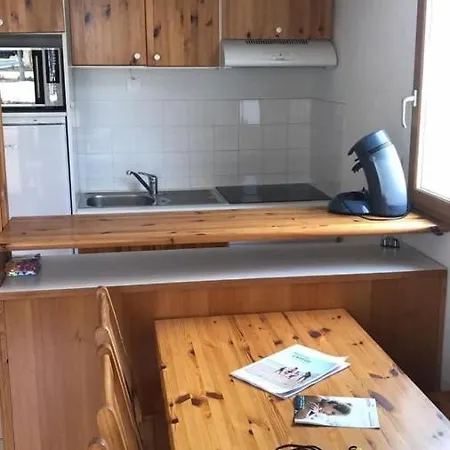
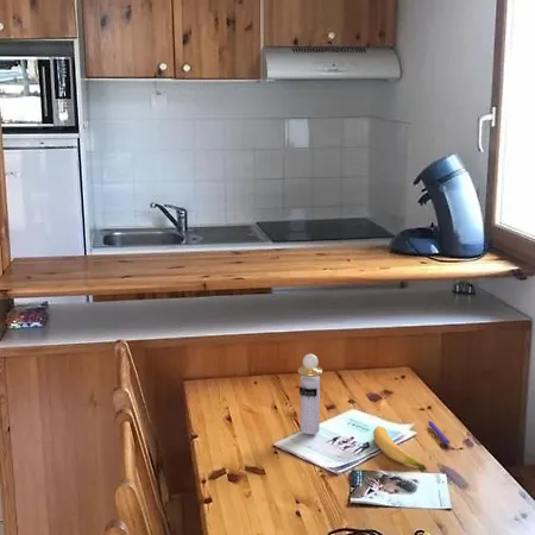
+ perfume bottle [297,353,323,435]
+ pen [427,420,451,447]
+ banana [372,426,428,471]
